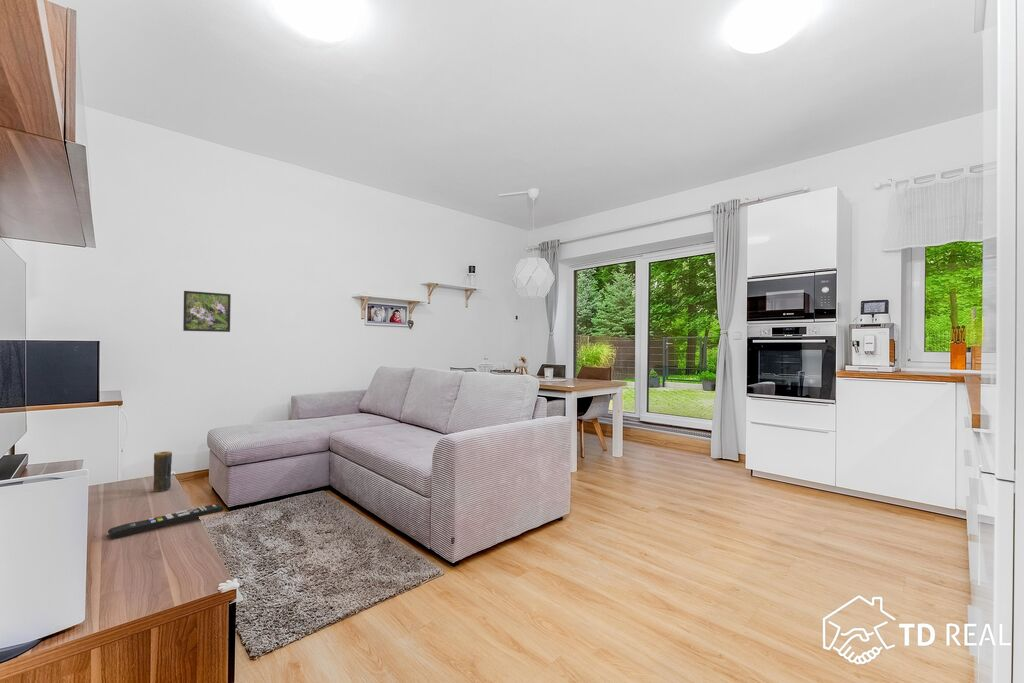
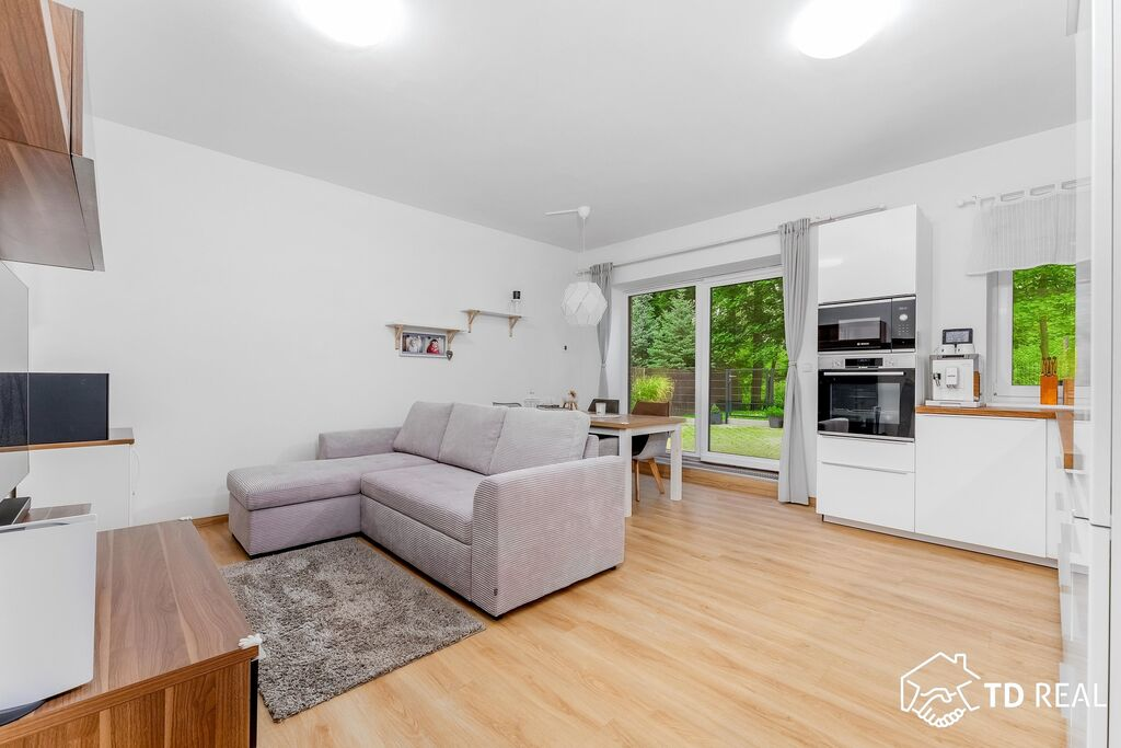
- remote control [107,503,225,540]
- candle [152,450,173,492]
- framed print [182,290,232,333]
